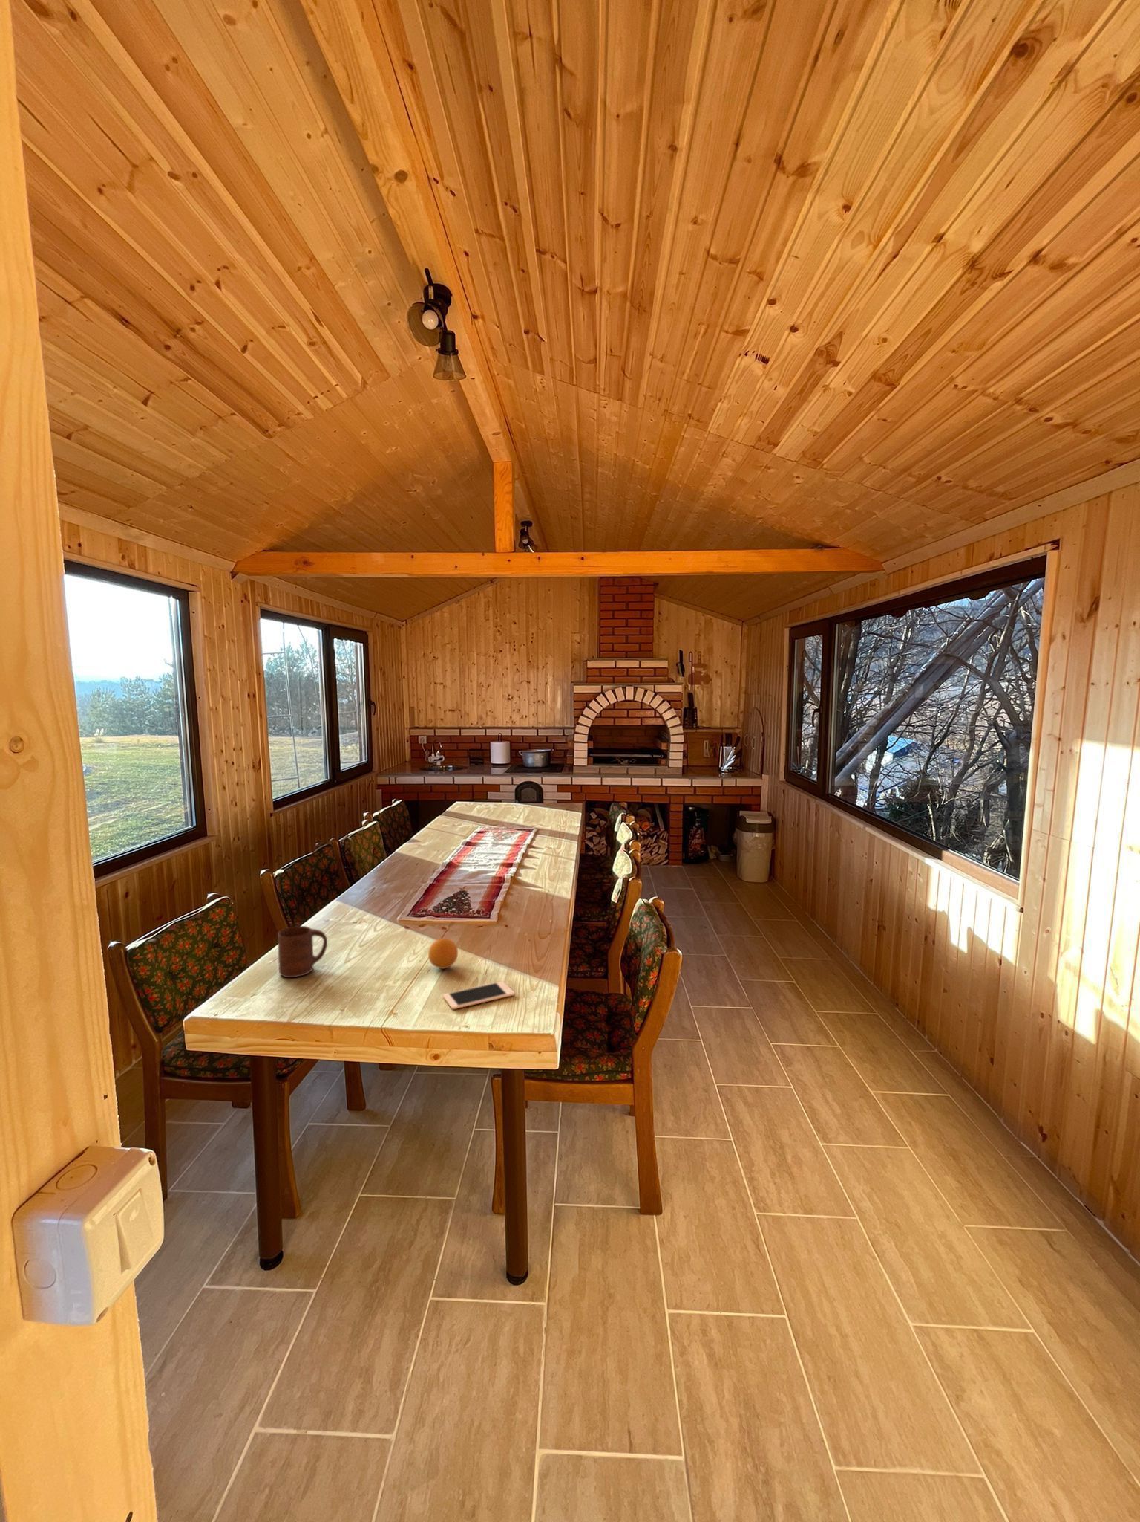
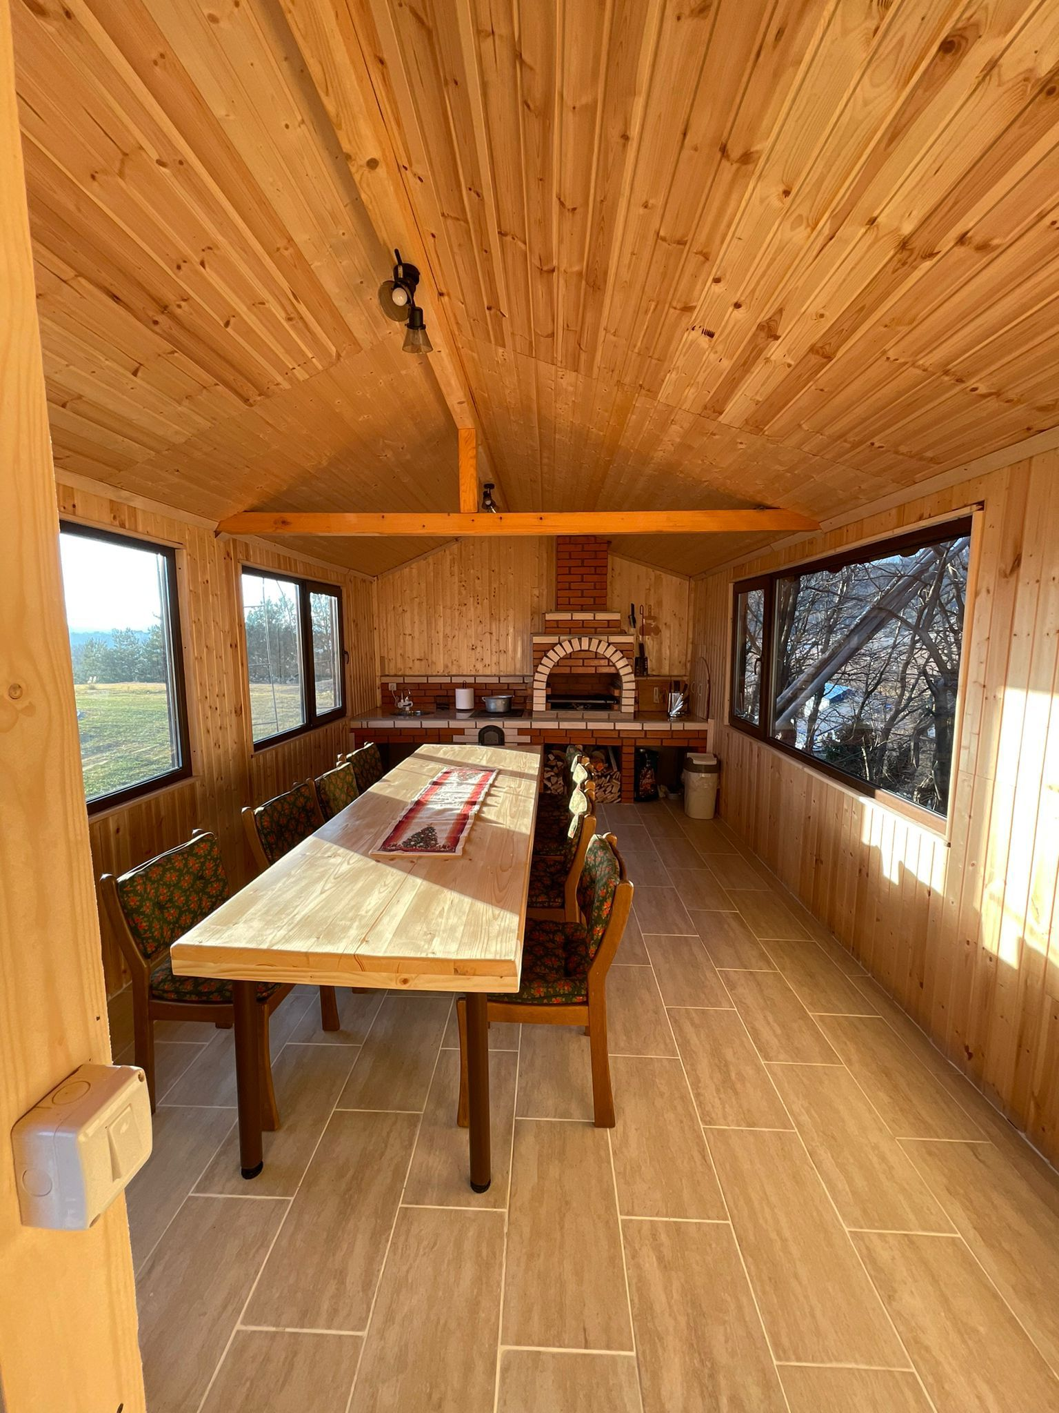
- fruit [428,937,459,970]
- cup [277,925,328,978]
- cell phone [442,980,516,1010]
